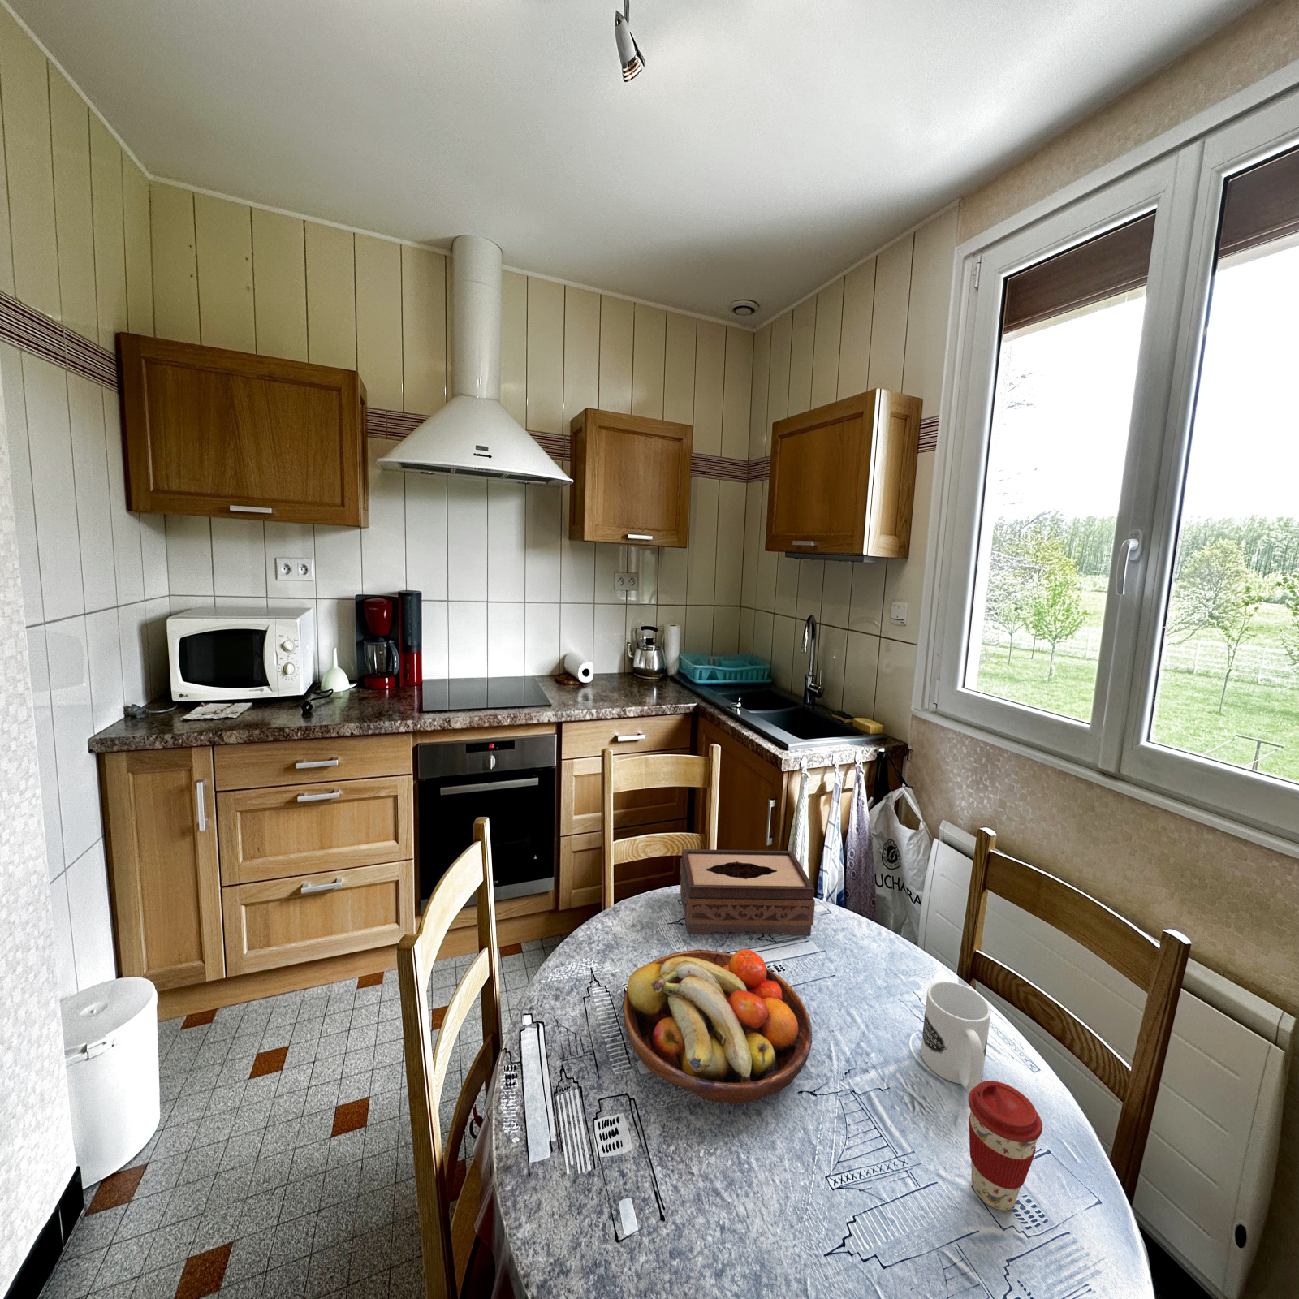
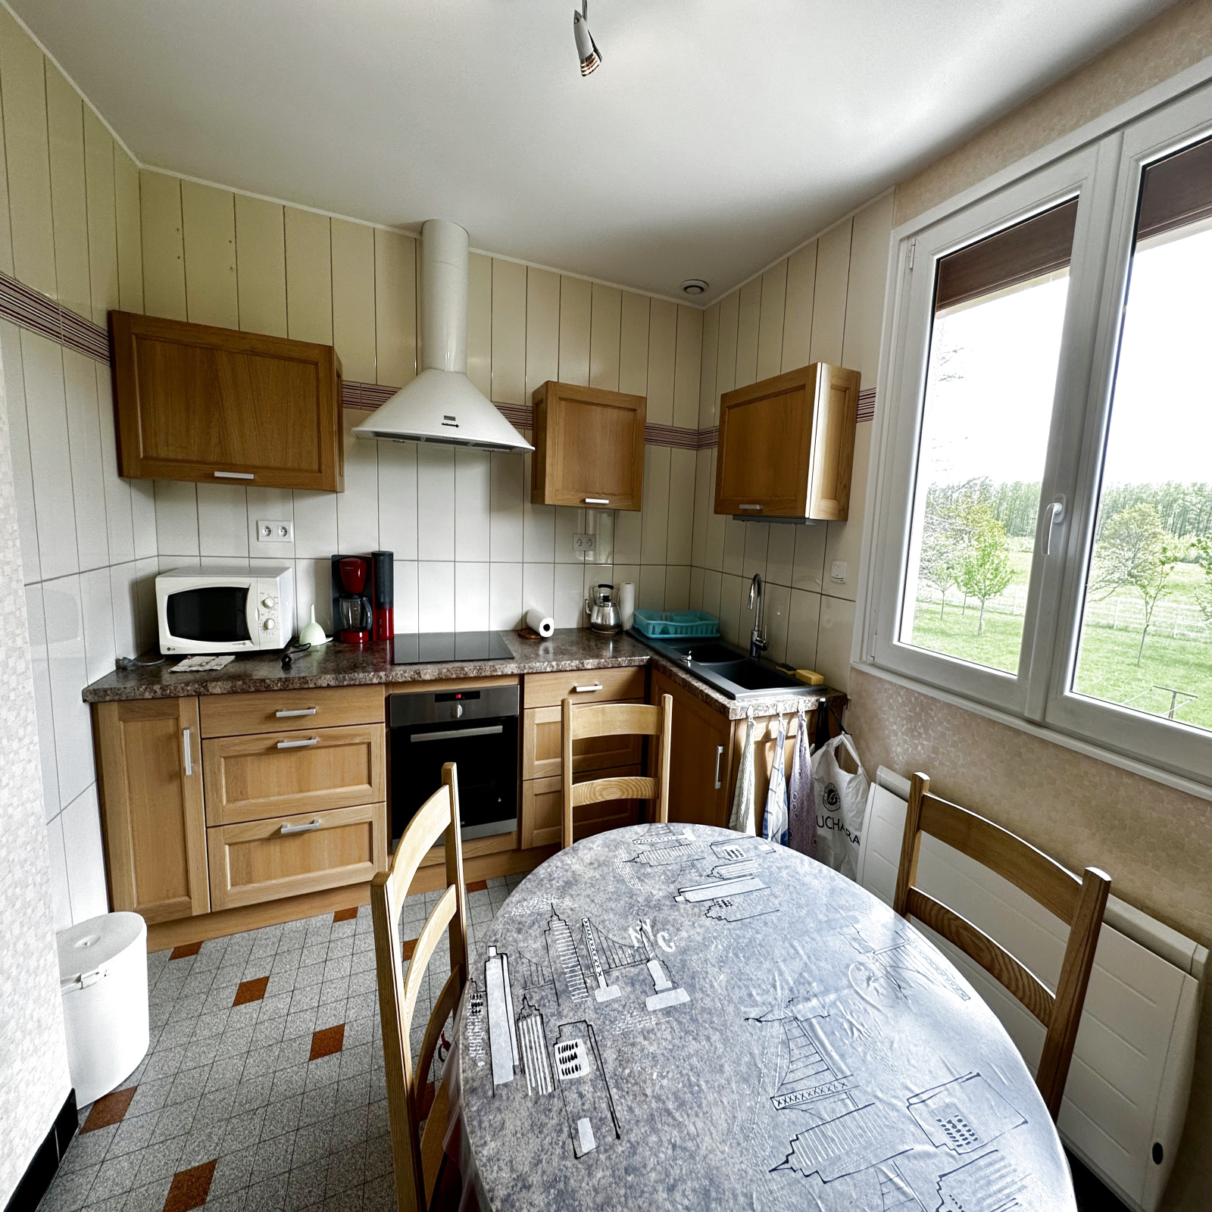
- tissue box [679,848,816,936]
- fruit bowl [622,948,812,1105]
- coffee cup [968,1080,1043,1211]
- mug [920,980,992,1092]
